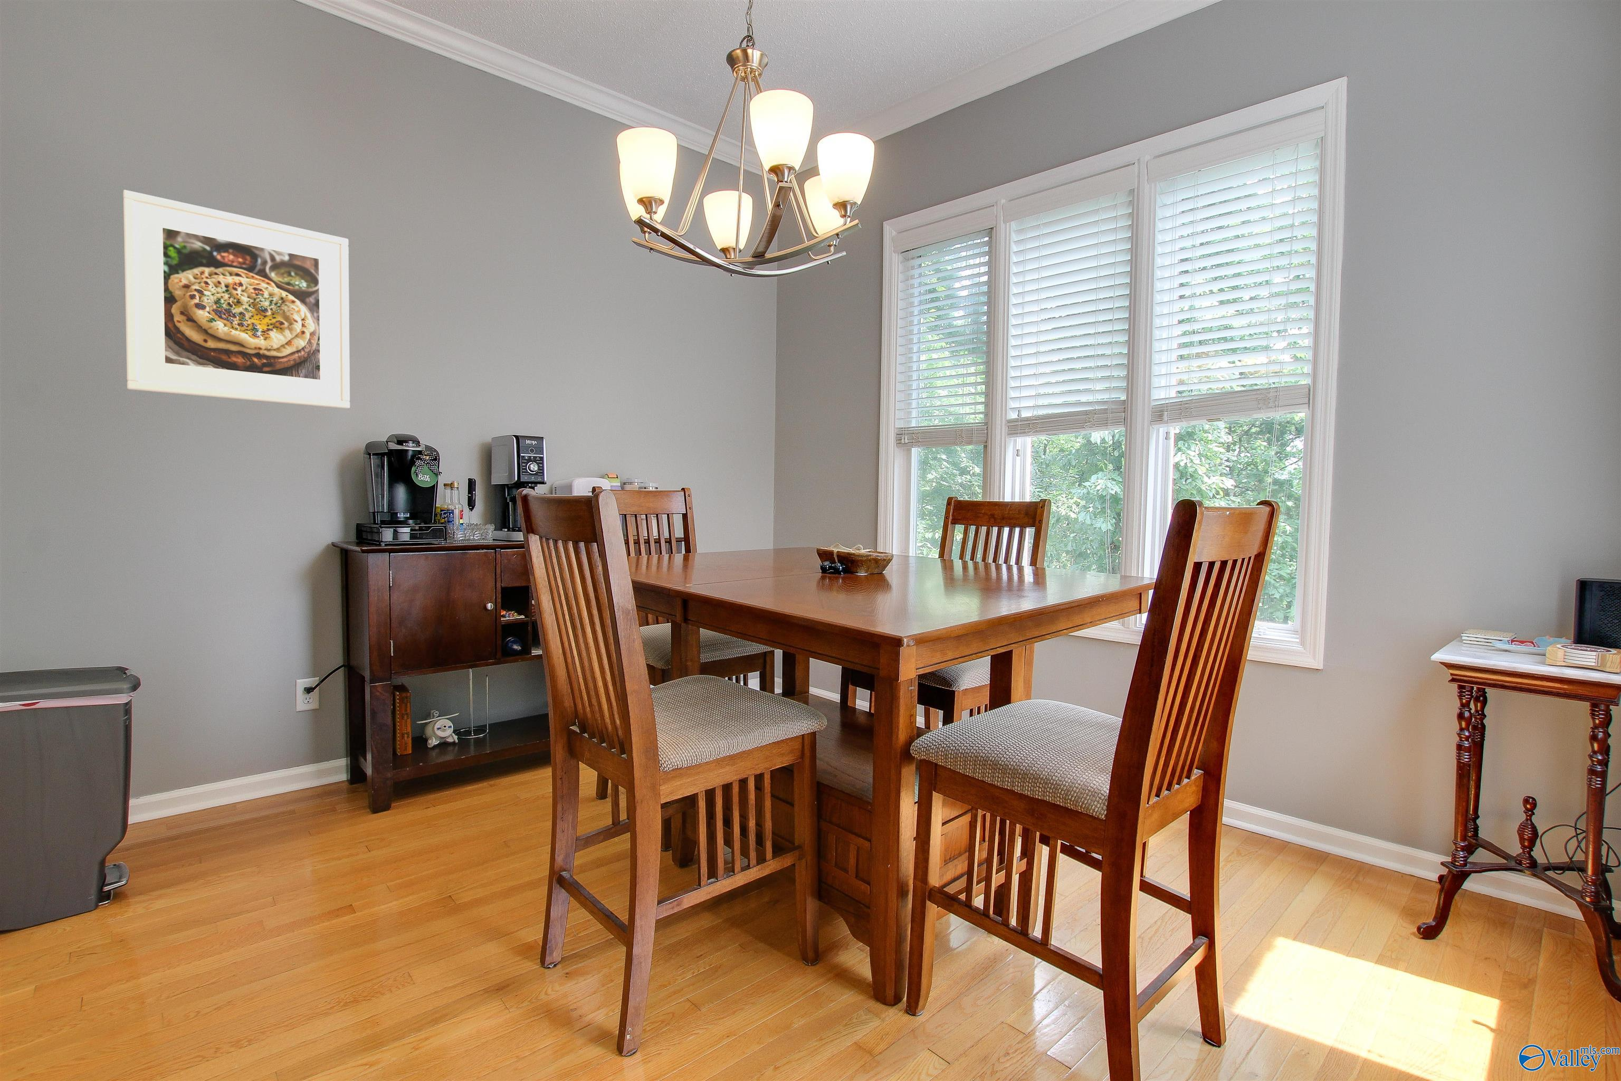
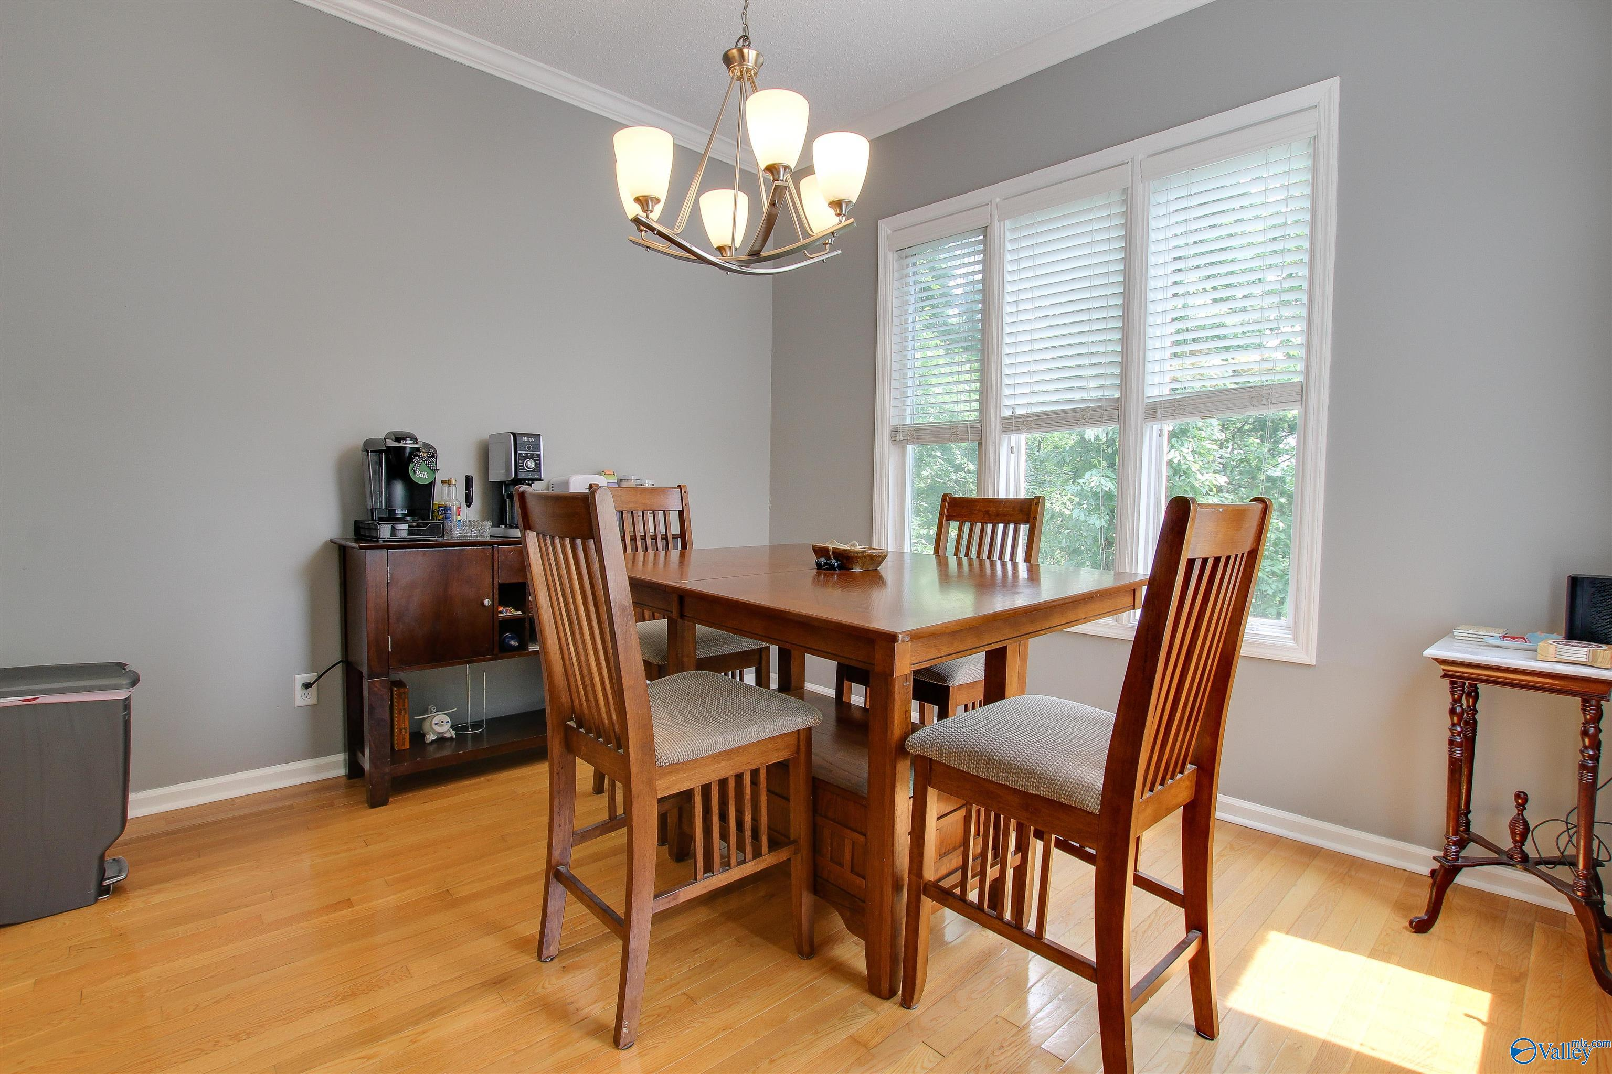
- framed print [123,189,350,409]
